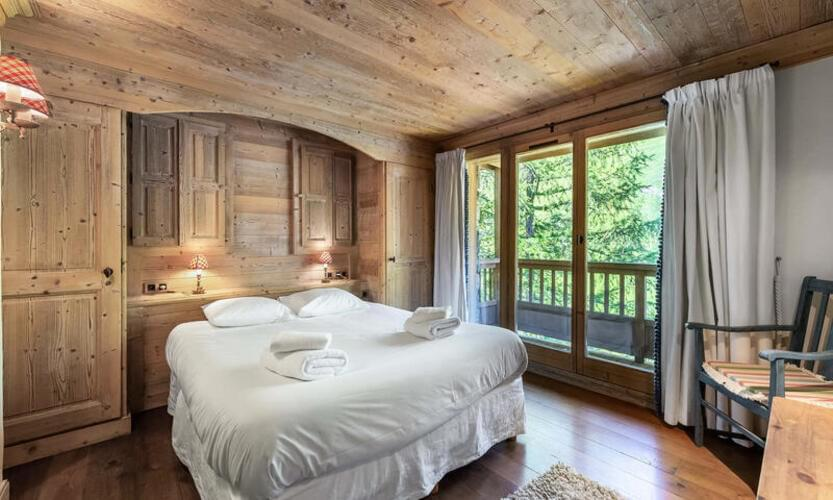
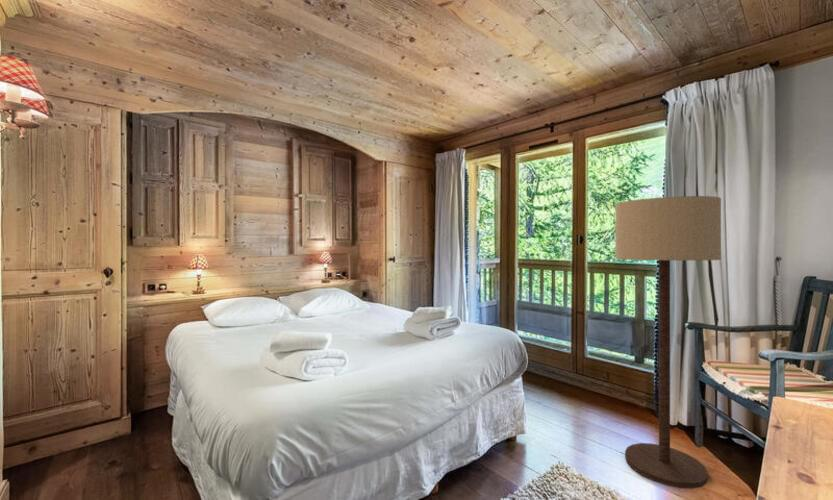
+ floor lamp [614,195,722,490]
